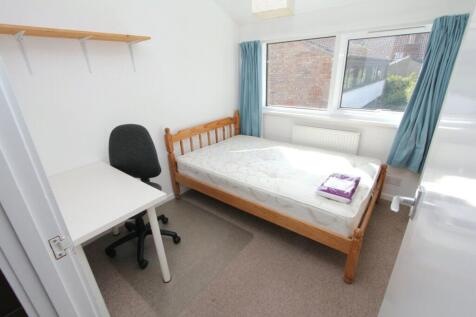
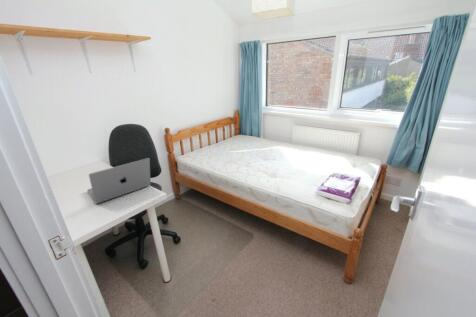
+ laptop [87,157,152,205]
